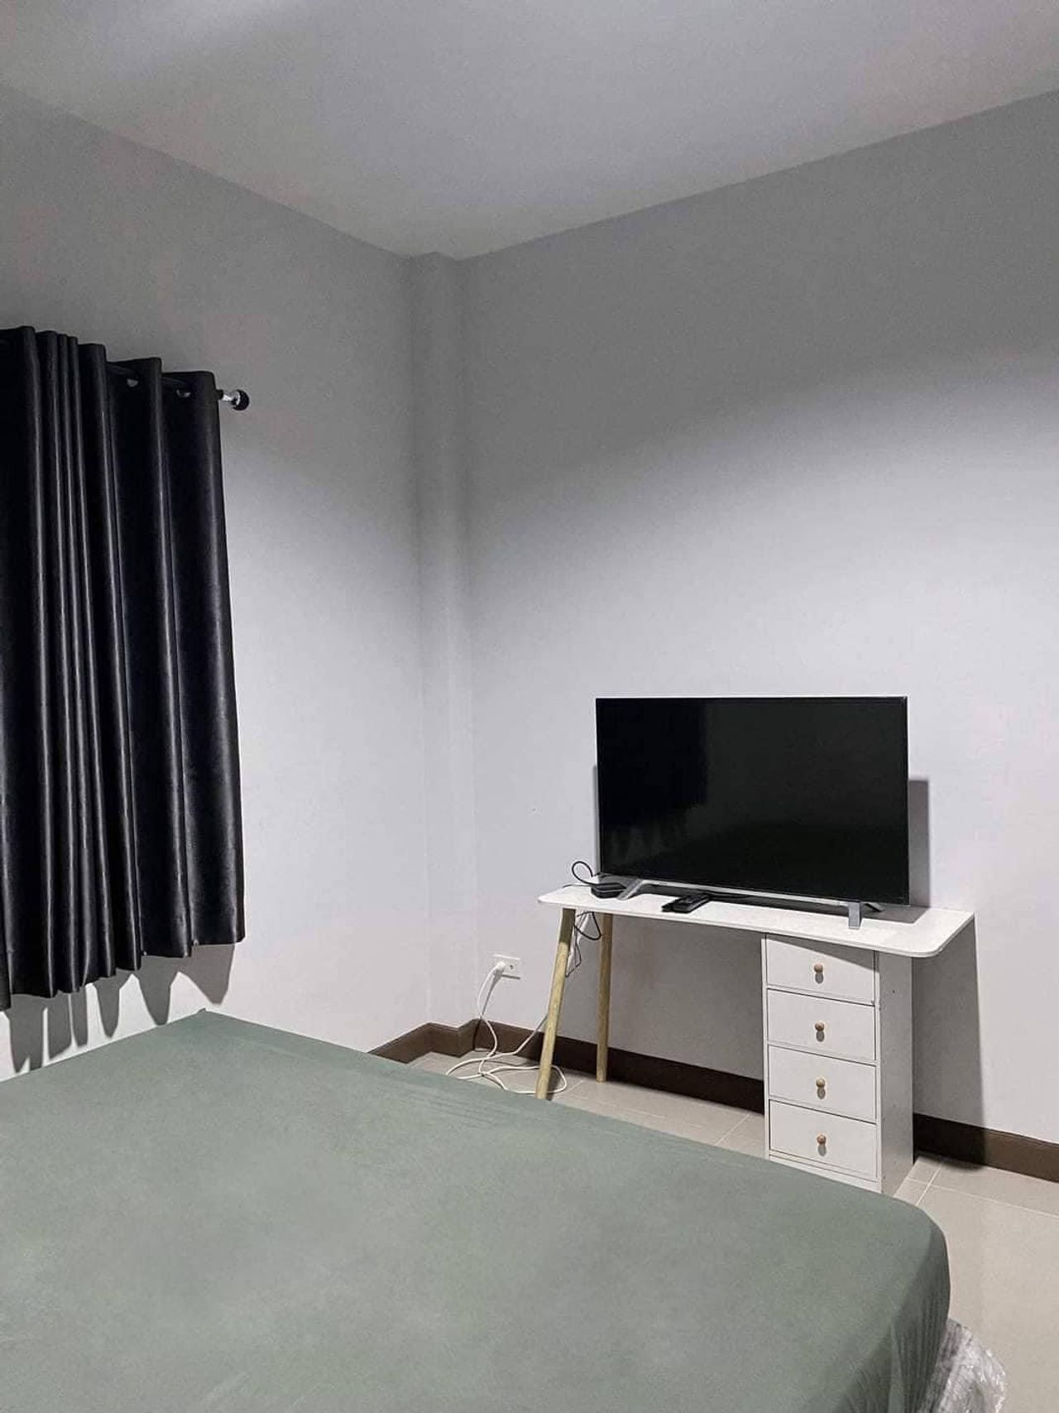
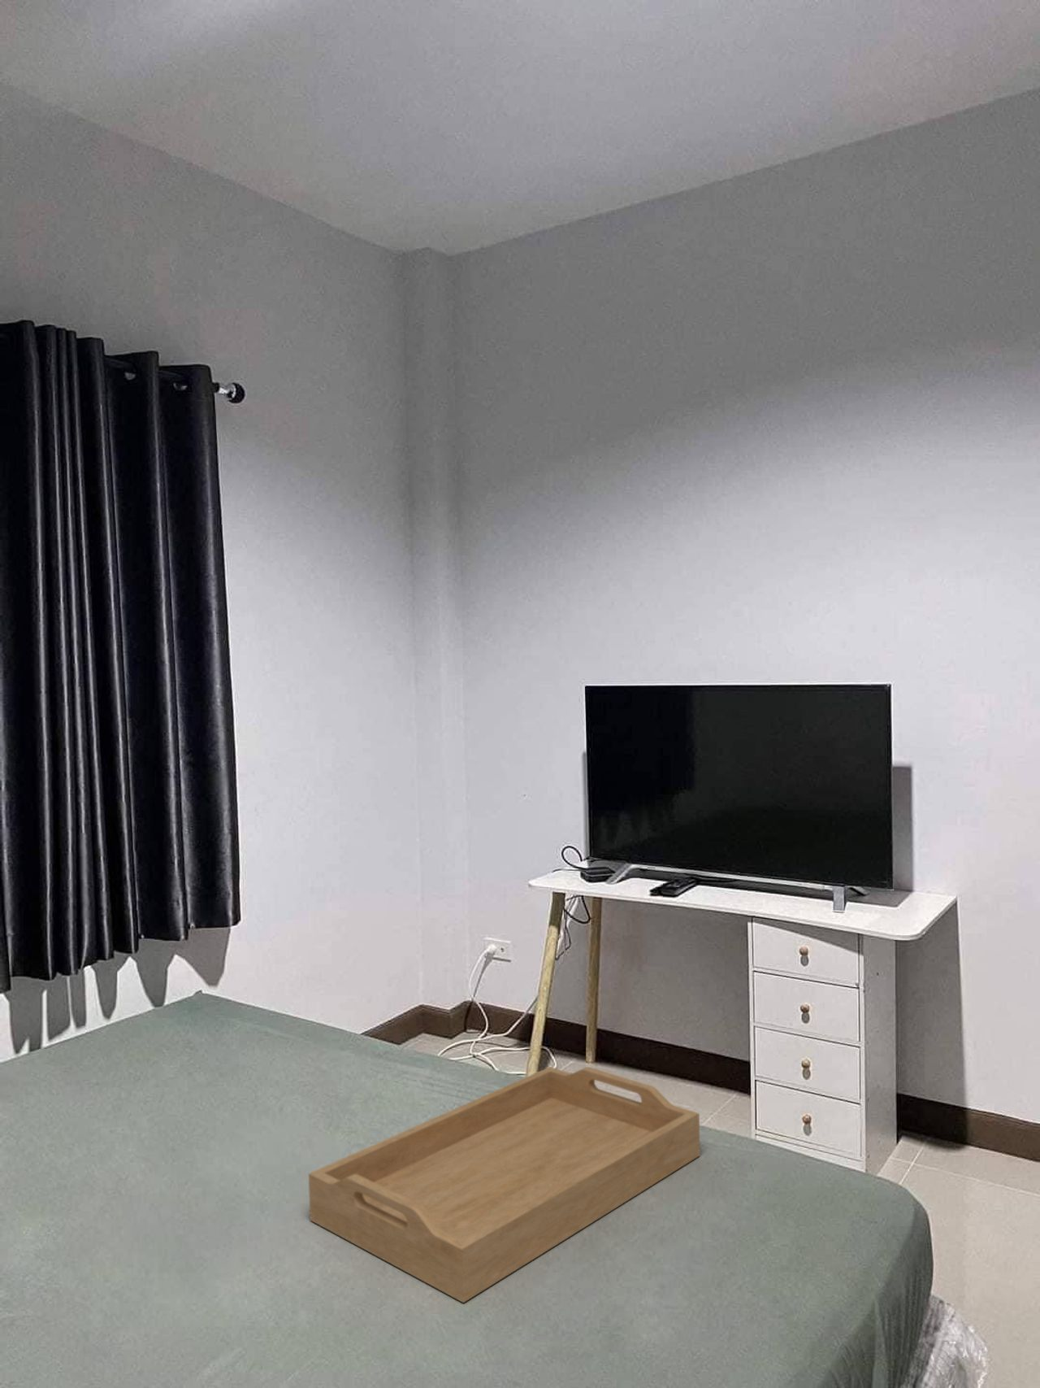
+ serving tray [308,1066,701,1304]
